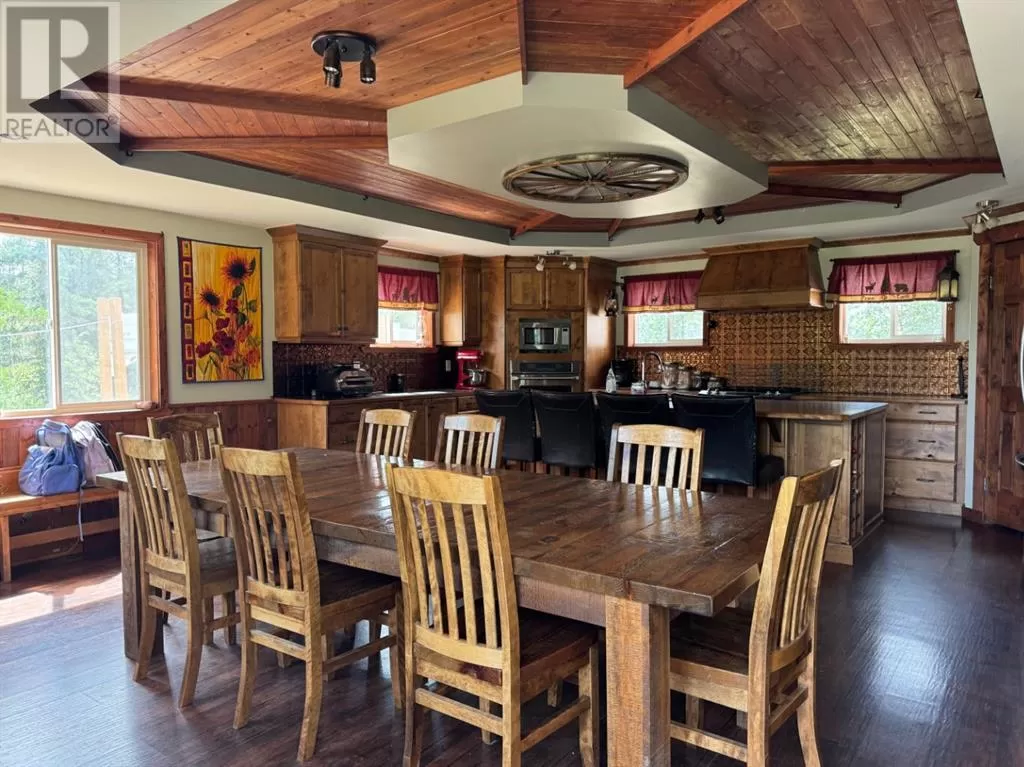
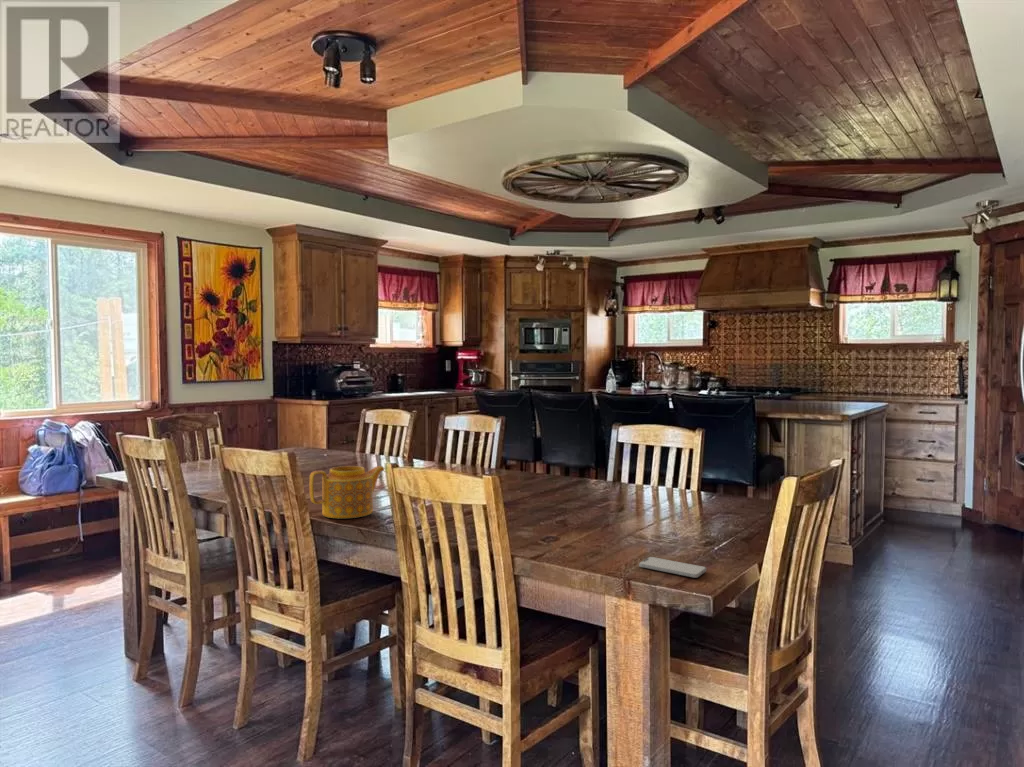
+ smartphone [638,556,707,579]
+ teapot [308,465,385,519]
